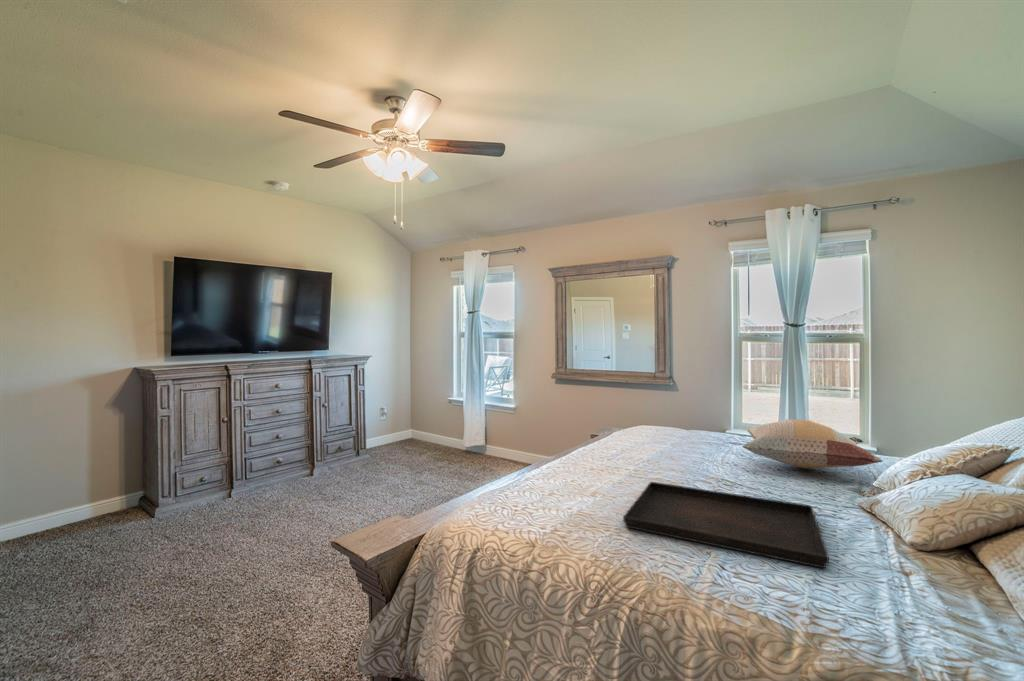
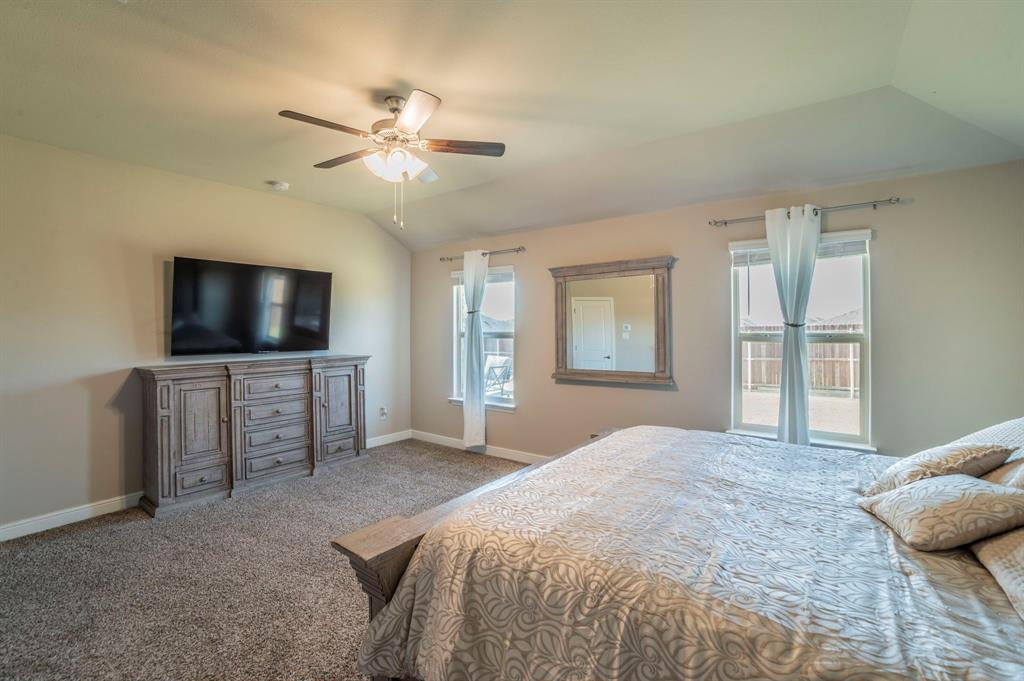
- decorative pillow [742,418,884,469]
- serving tray [622,481,830,569]
